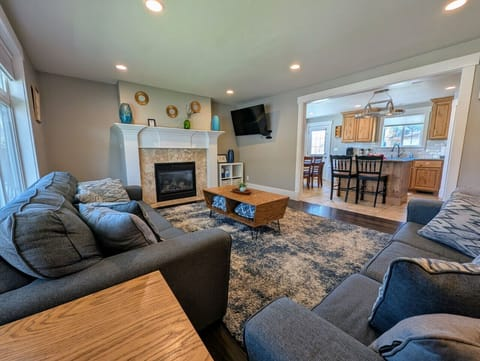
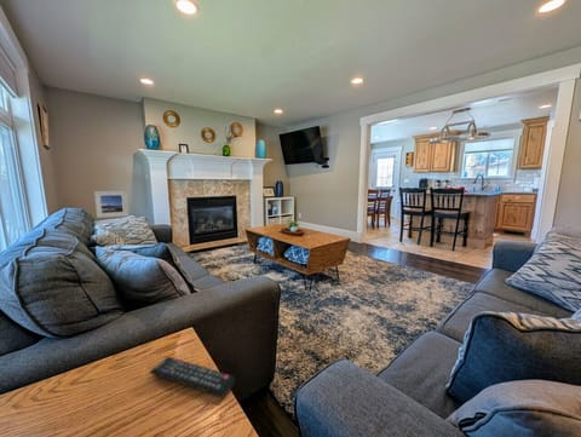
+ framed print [93,190,130,219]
+ remote control [149,356,236,398]
